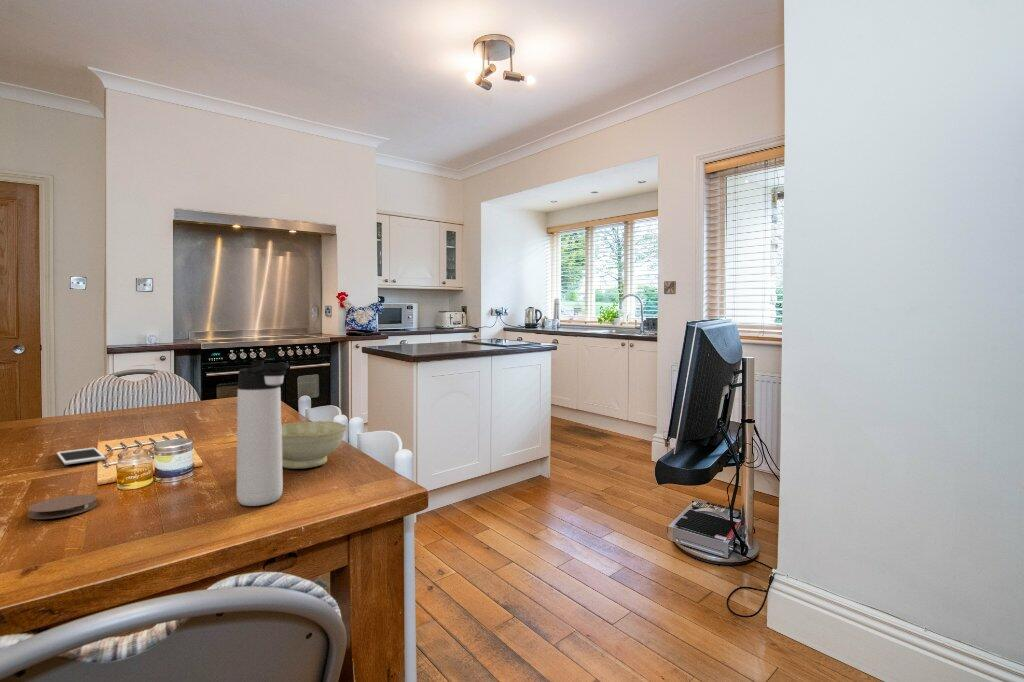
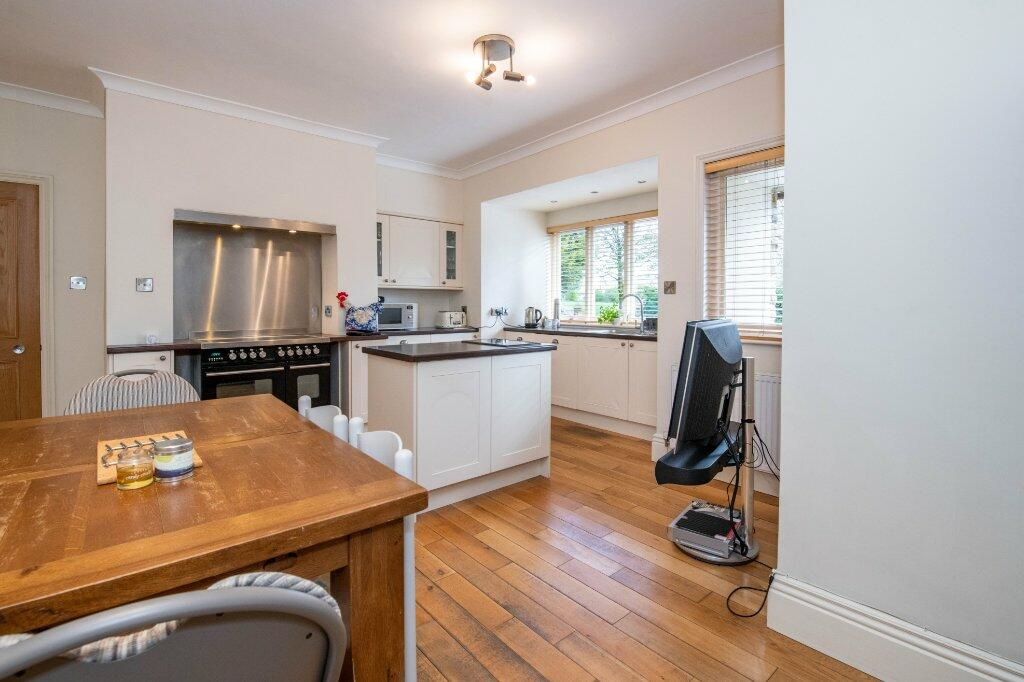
- bowl [281,420,348,470]
- coaster [27,494,97,520]
- thermos bottle [235,361,290,507]
- cell phone [56,447,106,466]
